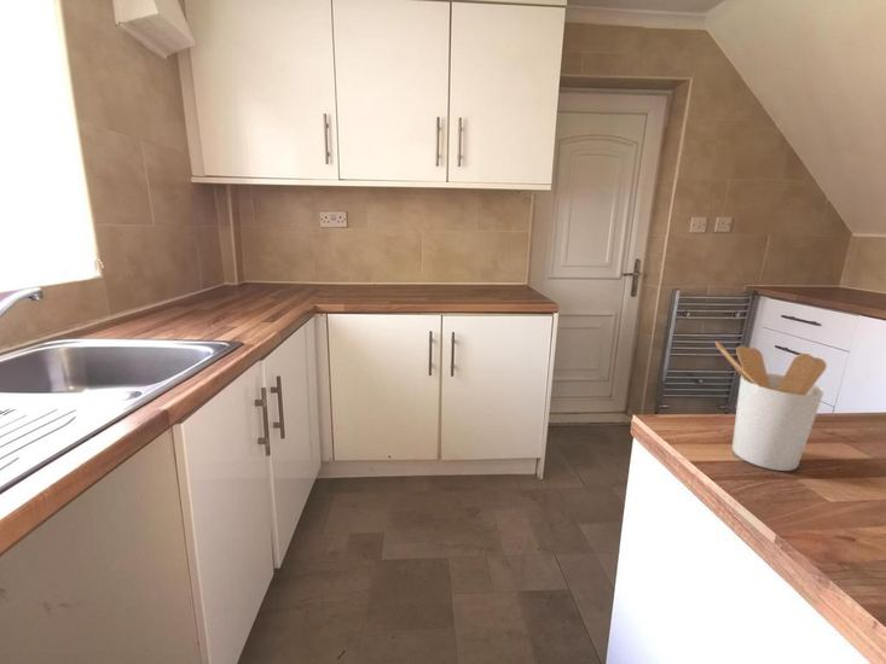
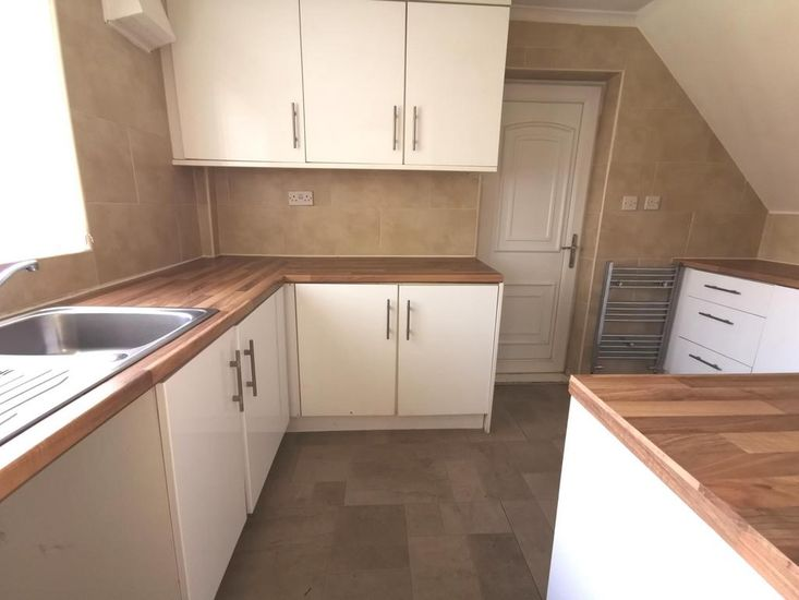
- utensil holder [714,340,828,472]
